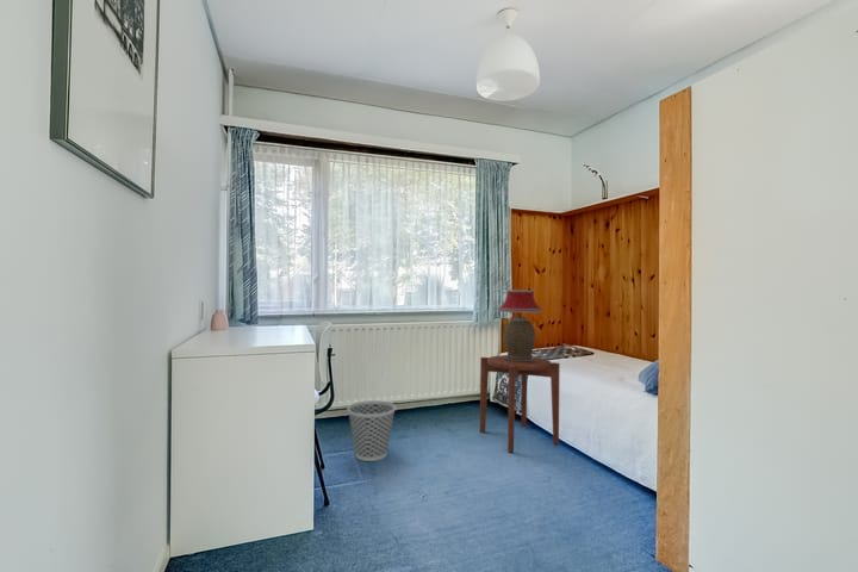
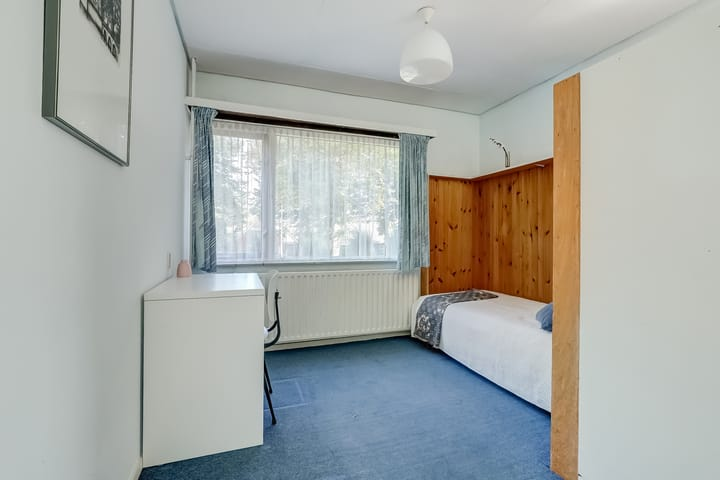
- wastebasket [347,399,397,462]
- table lamp [496,288,543,361]
- side table [479,354,561,454]
